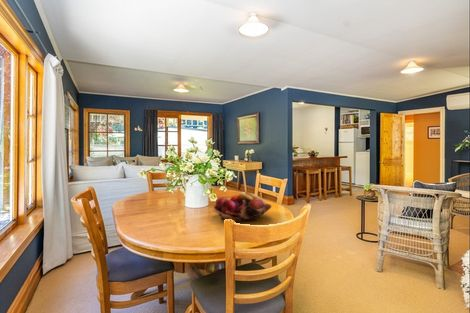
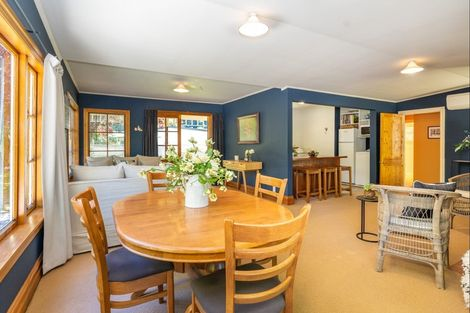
- fruit basket [211,191,272,223]
